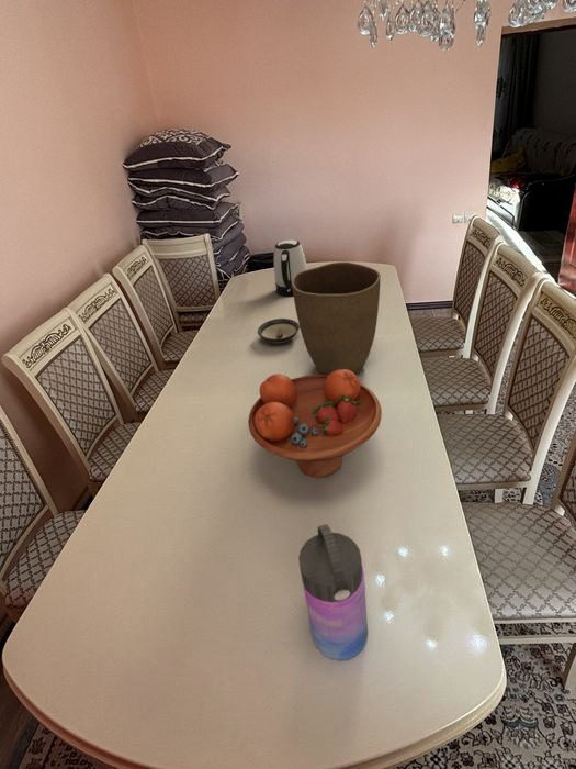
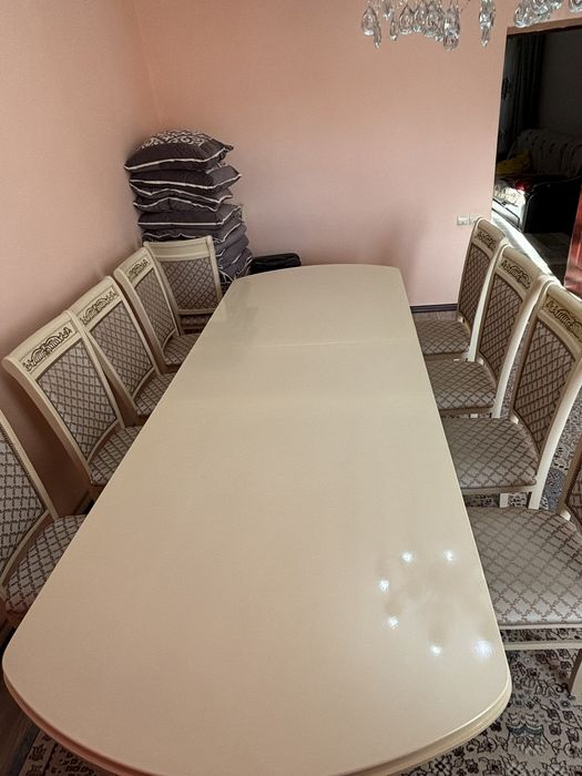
- water bottle [297,523,369,661]
- vase [292,261,382,375]
- saucer [257,317,301,345]
- fruit bowl [247,369,383,479]
- kettle [273,238,308,298]
